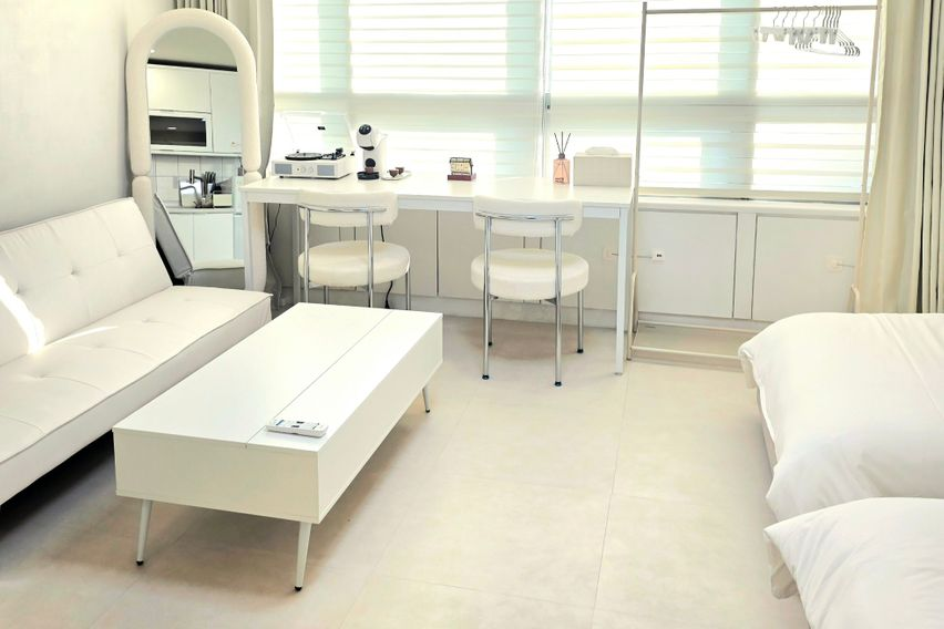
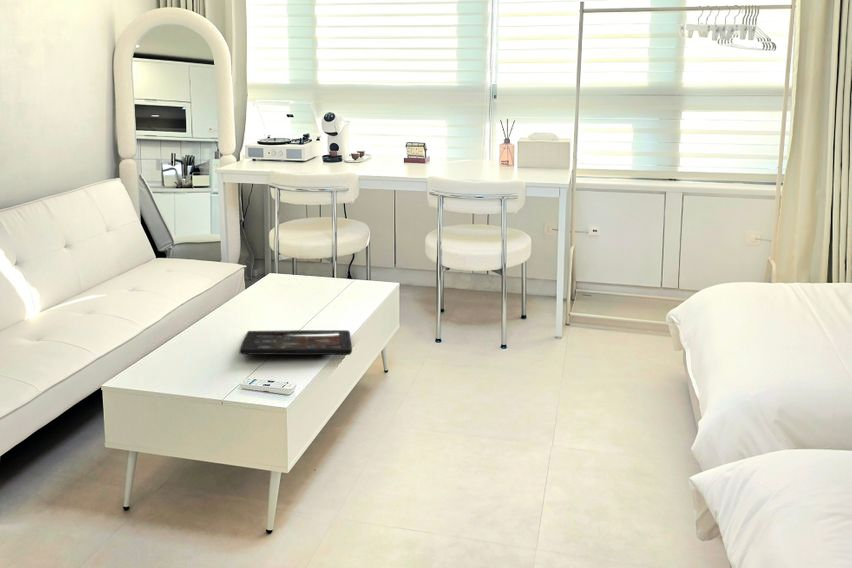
+ decorative tray [238,329,353,356]
